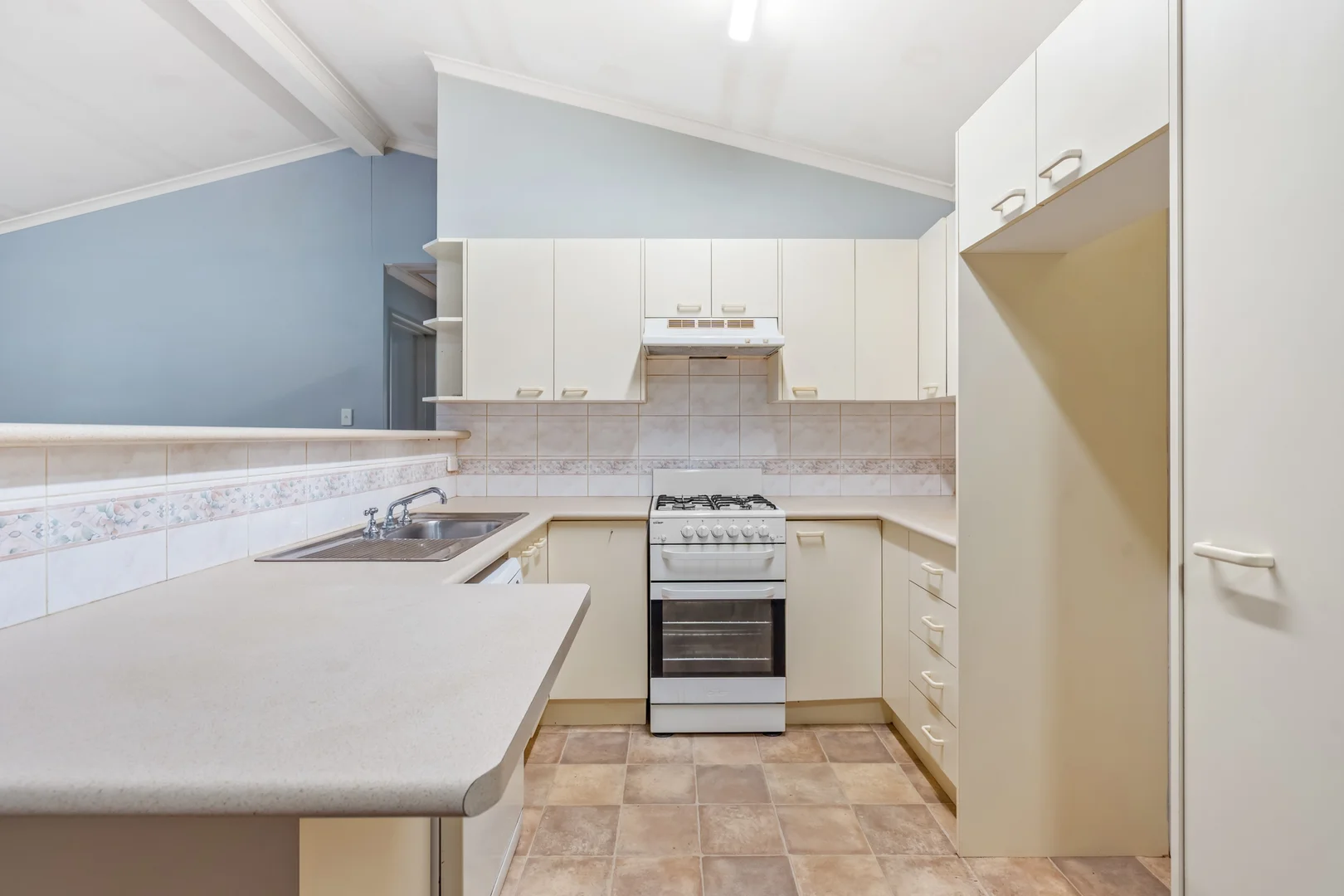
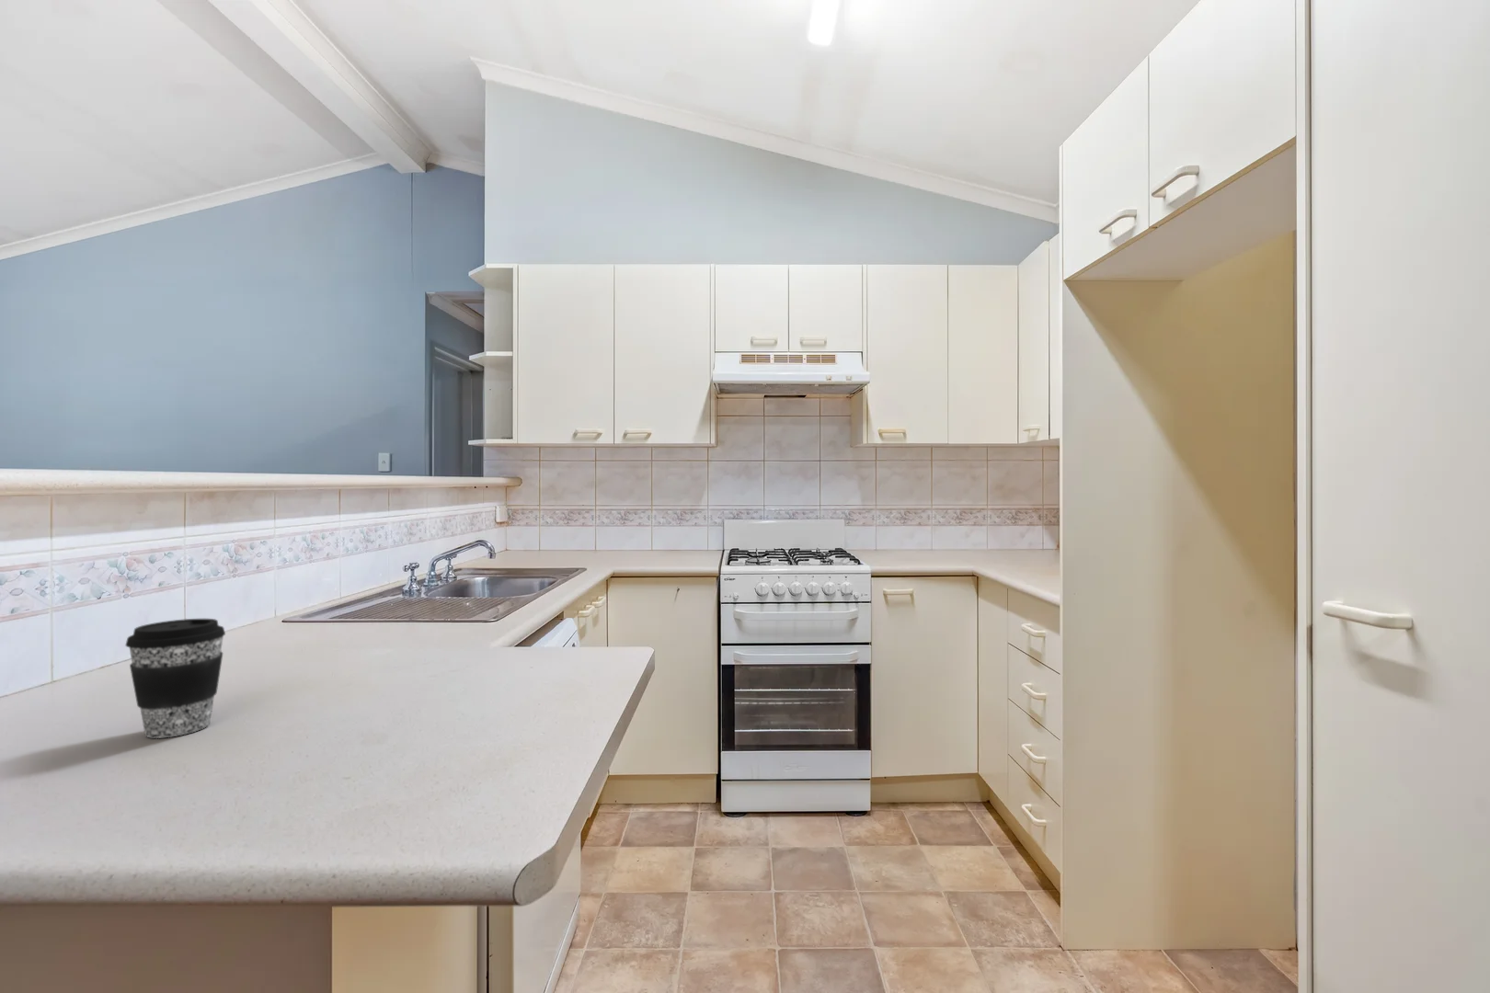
+ coffee cup [124,618,226,739]
